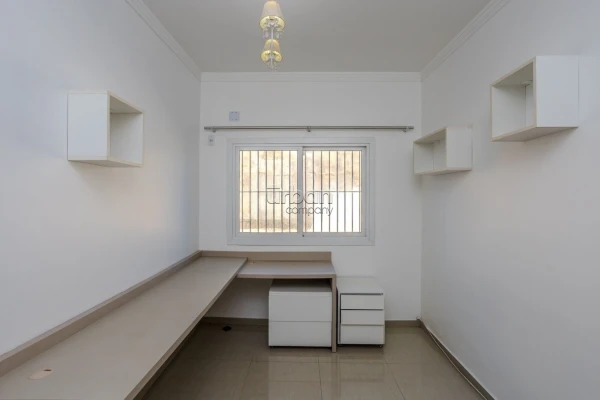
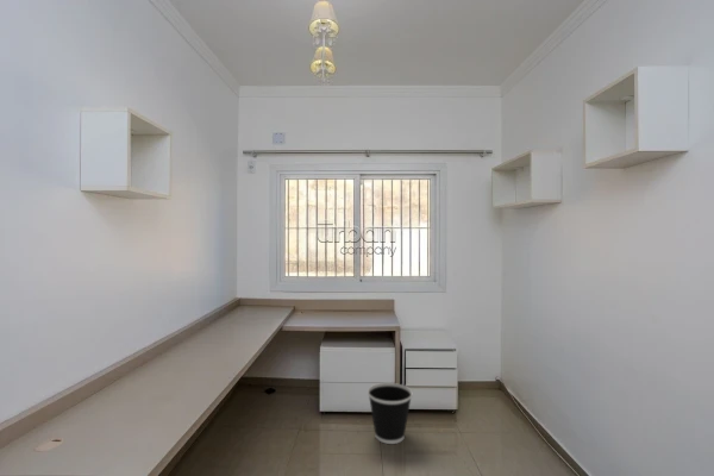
+ wastebasket [367,382,413,445]
